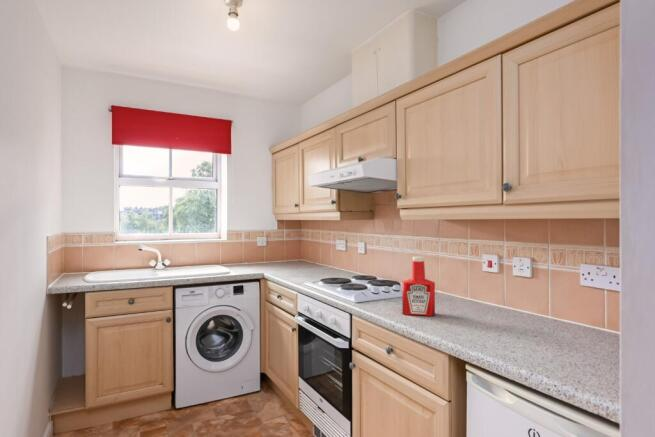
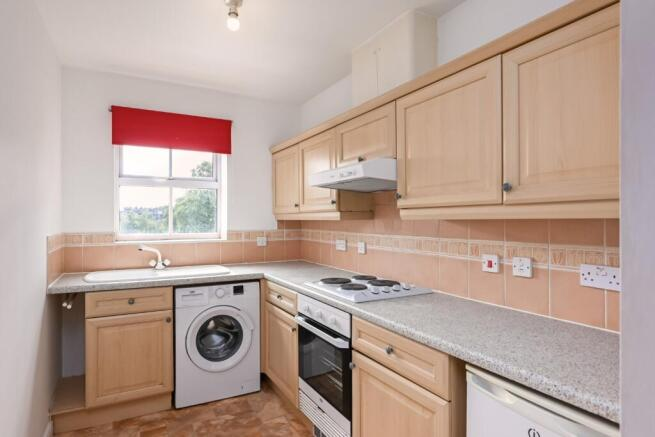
- soap bottle [401,256,436,317]
